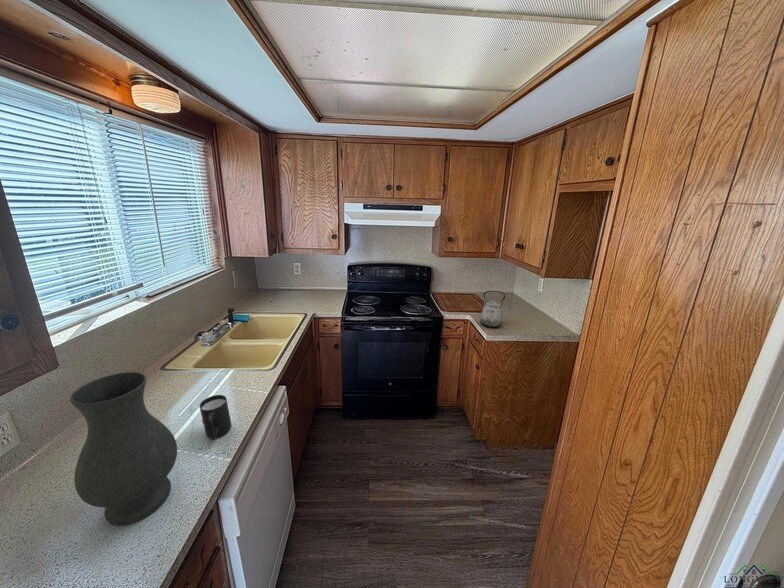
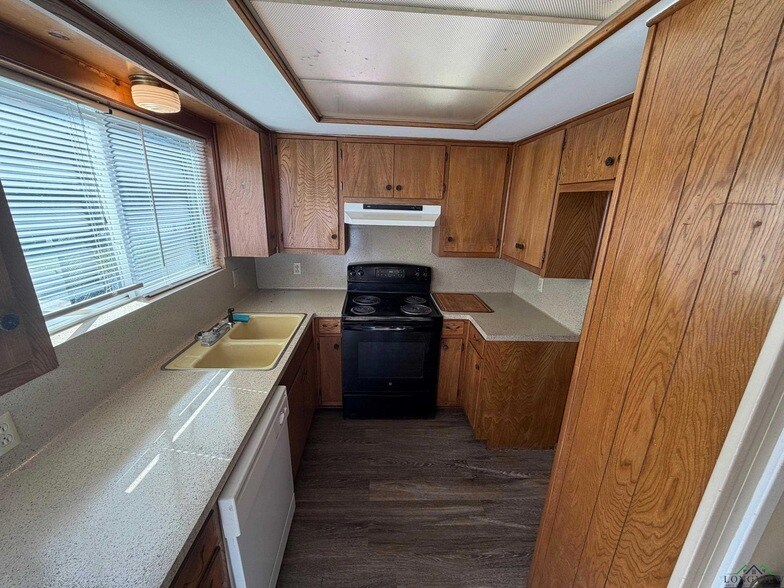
- mug [199,394,232,441]
- kettle [479,290,513,328]
- vase [69,371,178,527]
